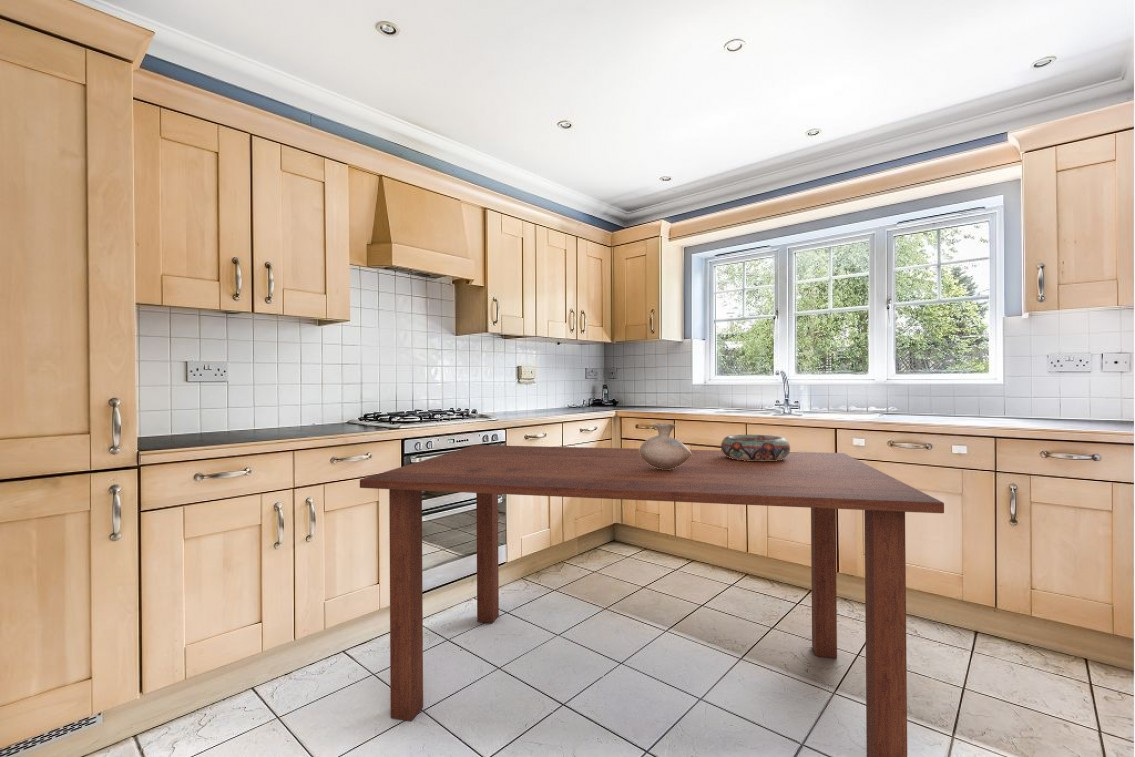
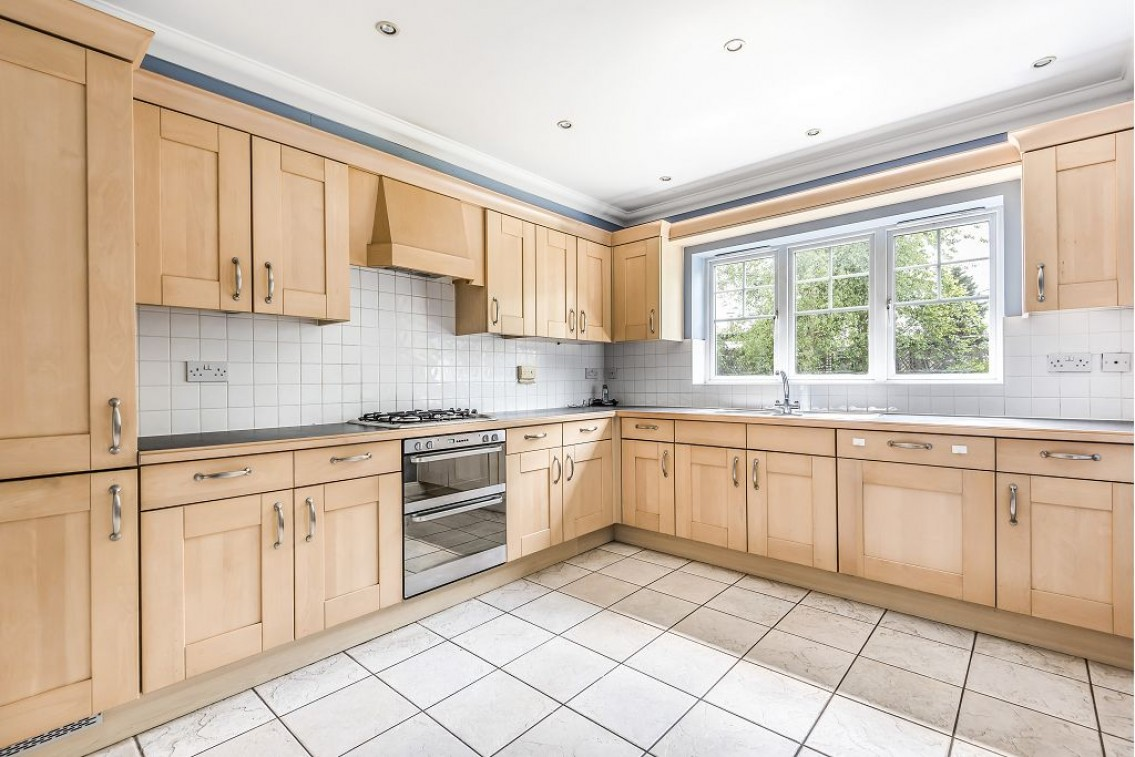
- decorative bowl [720,434,791,461]
- dining table [359,444,945,757]
- vase [639,422,692,470]
